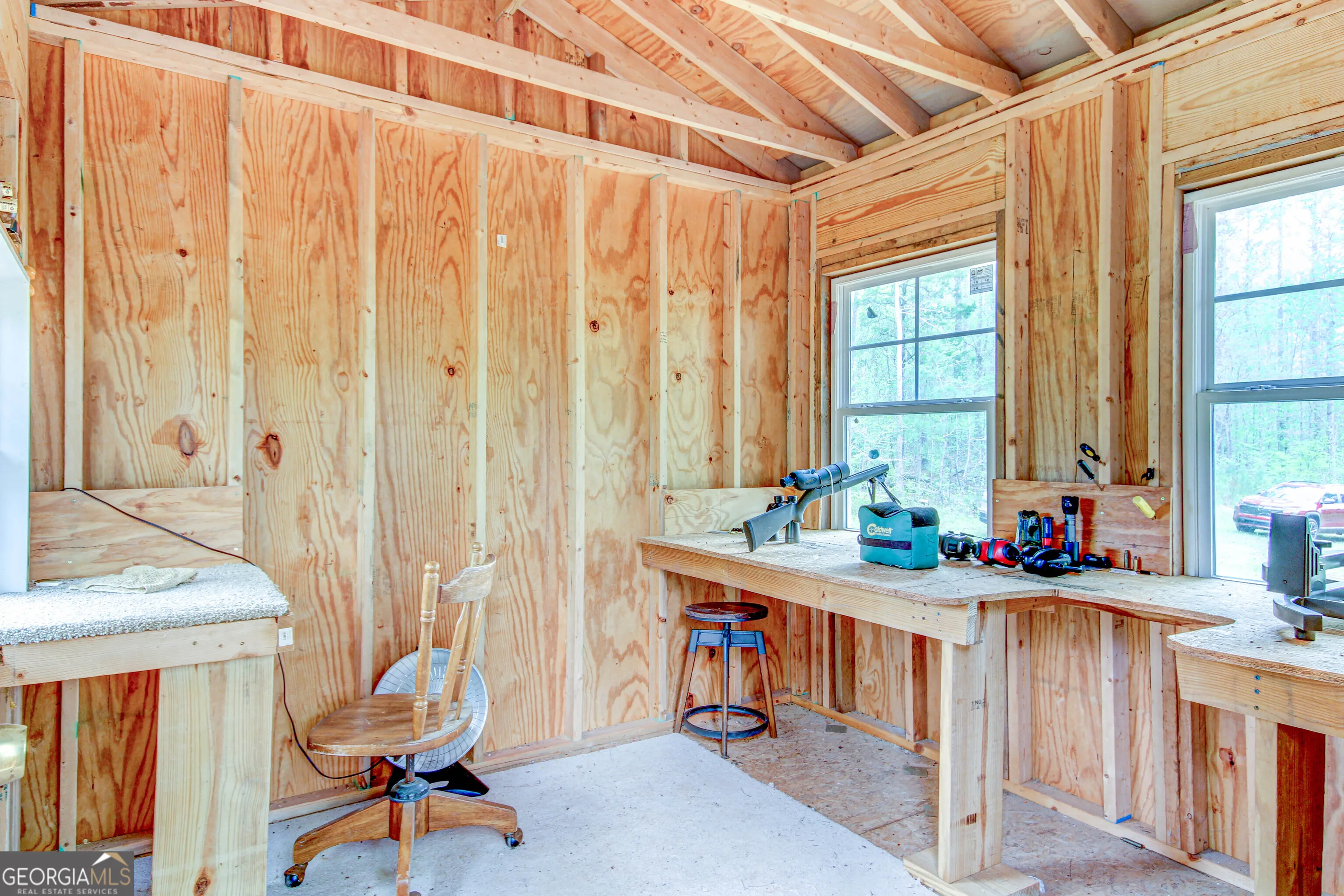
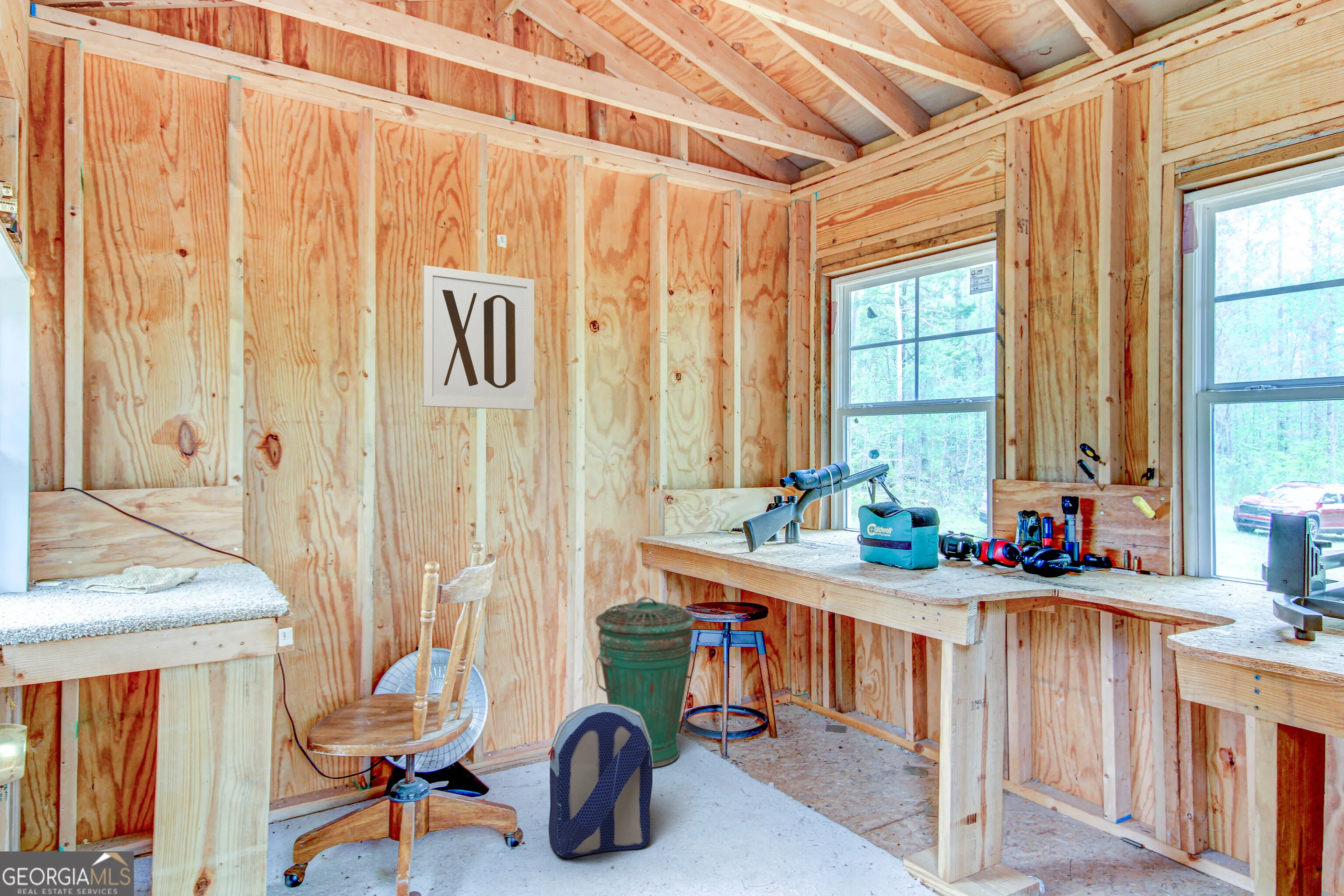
+ trash can [595,596,696,768]
+ wall art [422,265,535,411]
+ backpack [547,703,653,859]
